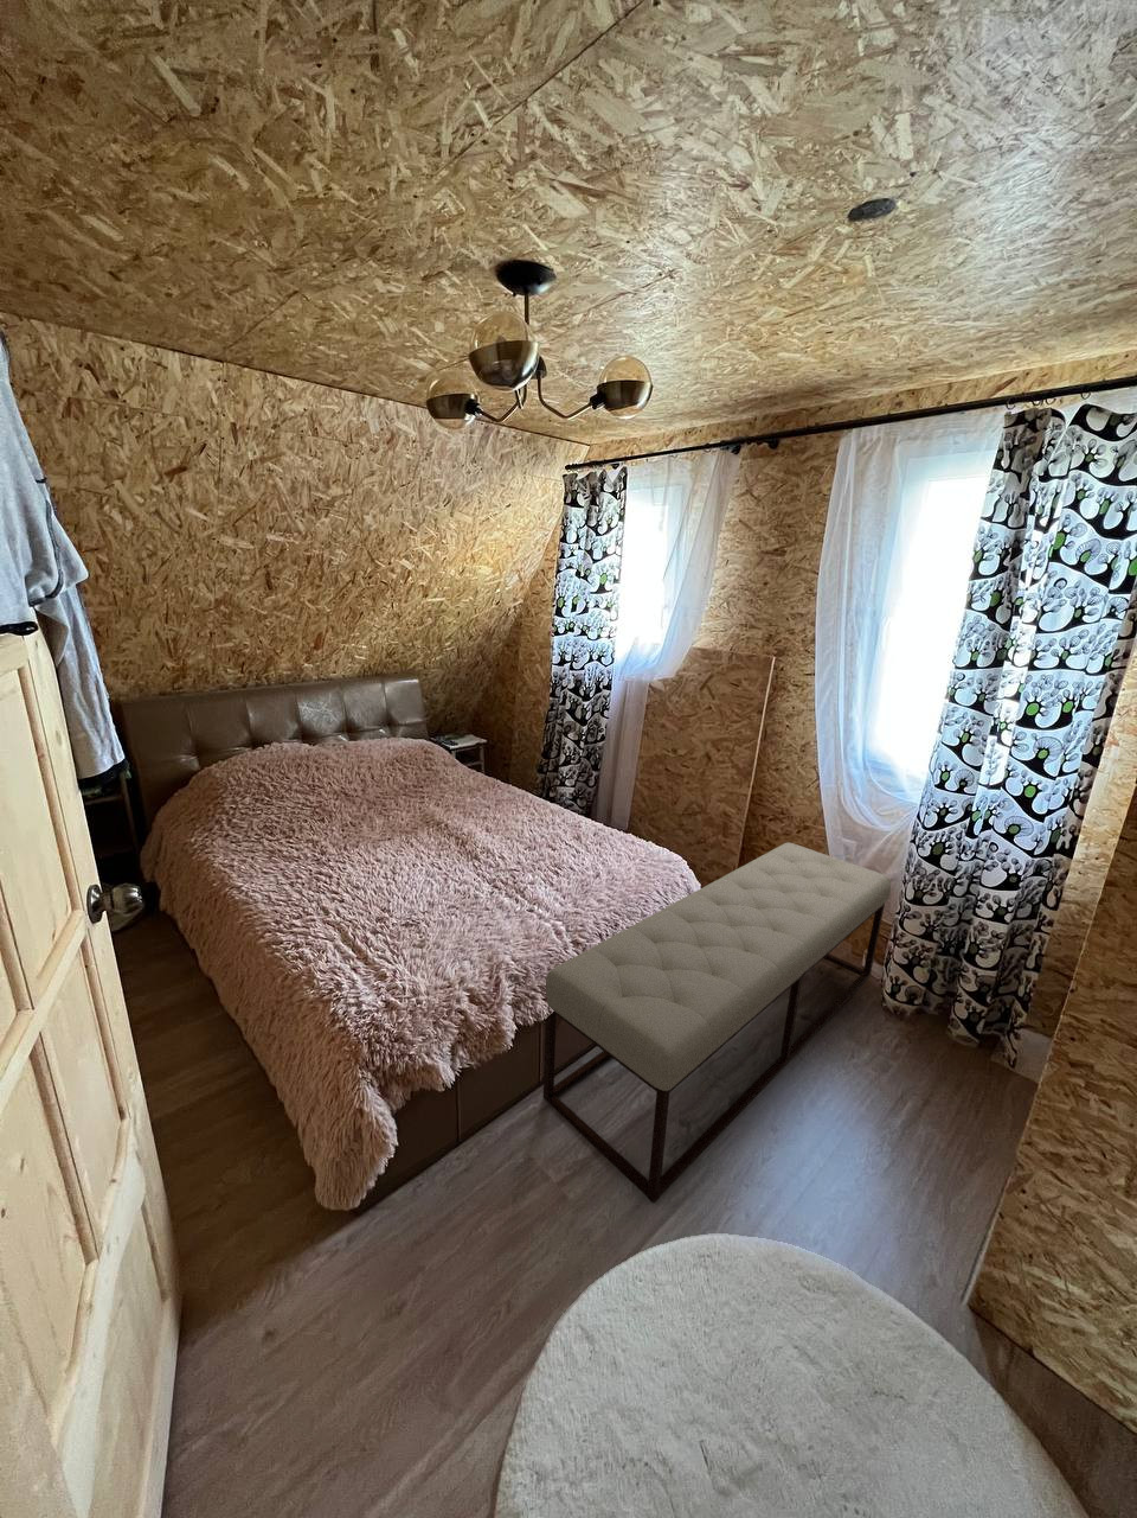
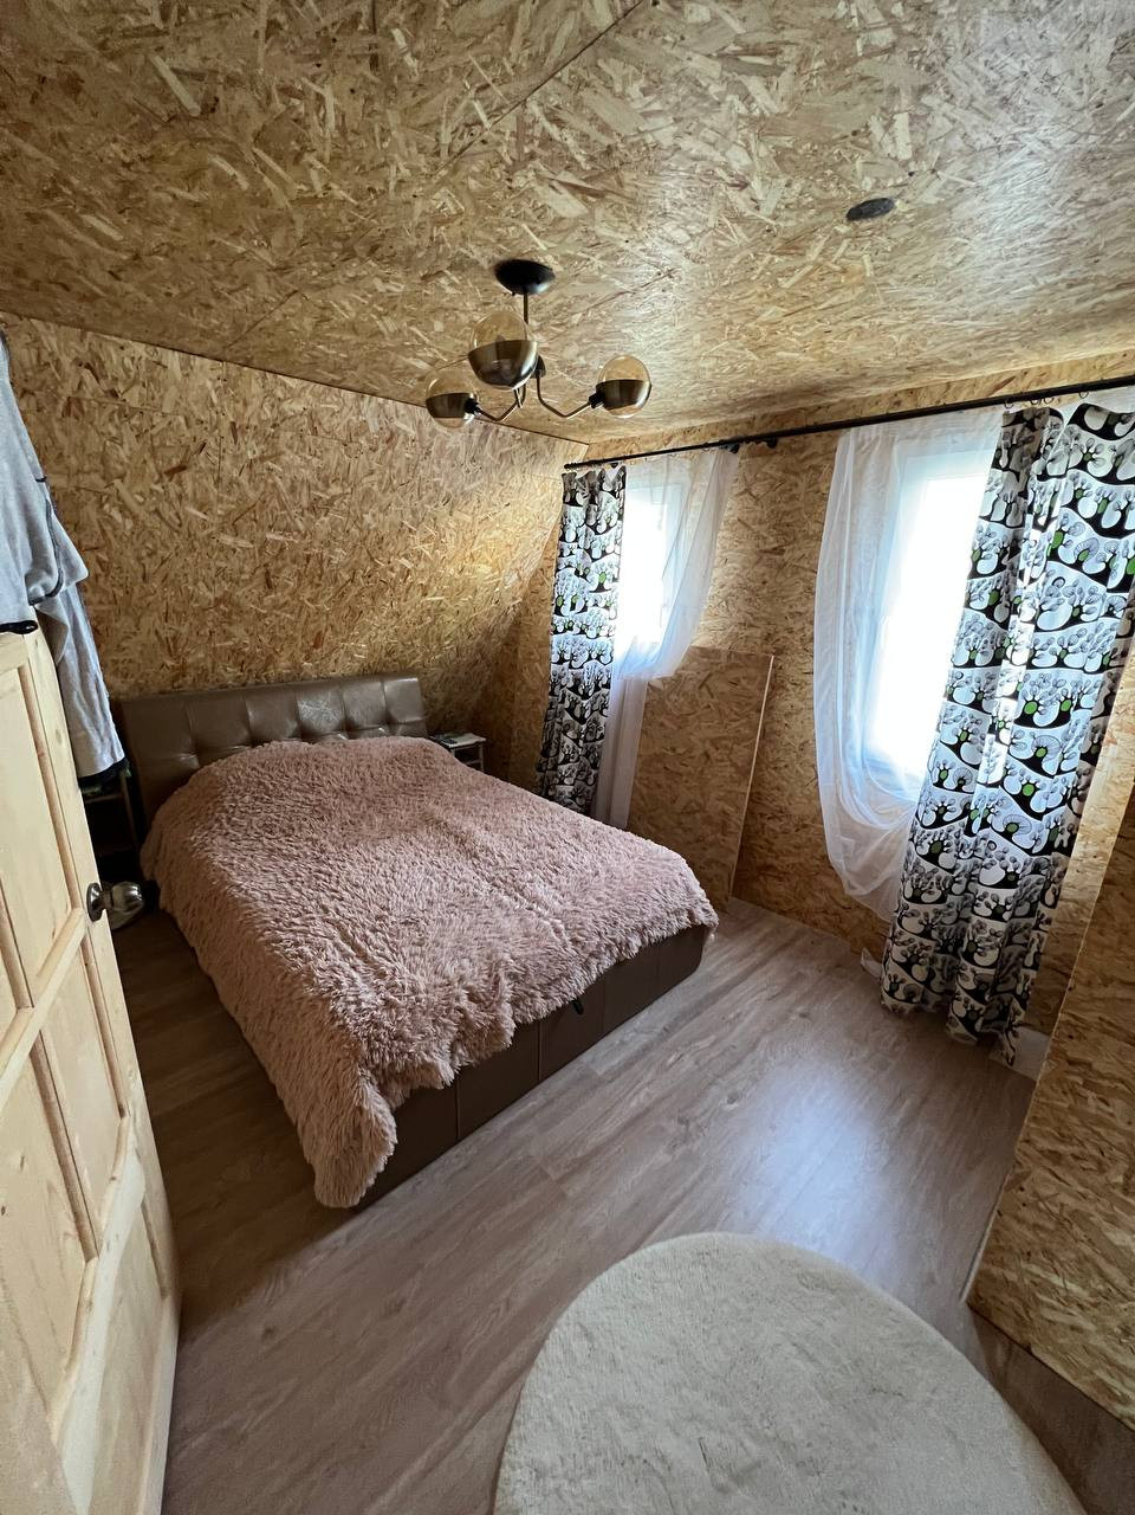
- bench [542,840,892,1204]
